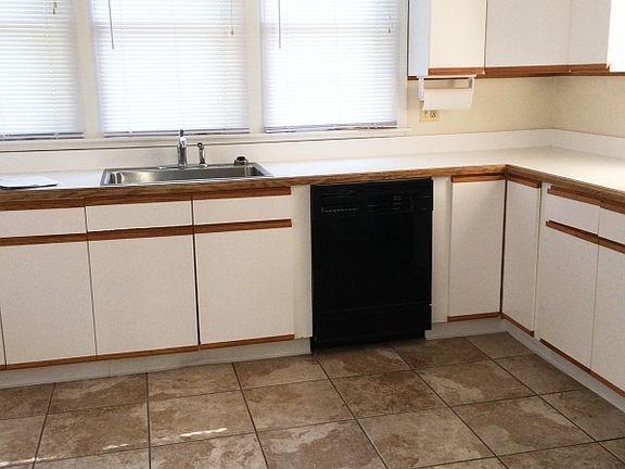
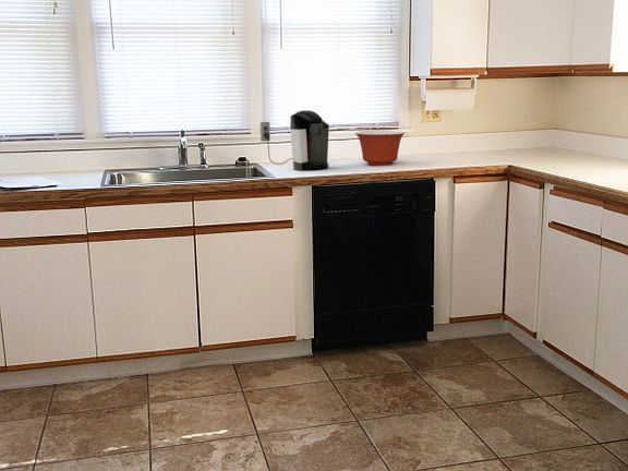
+ coffee maker [259,109,330,171]
+ mixing bowl [354,130,406,167]
